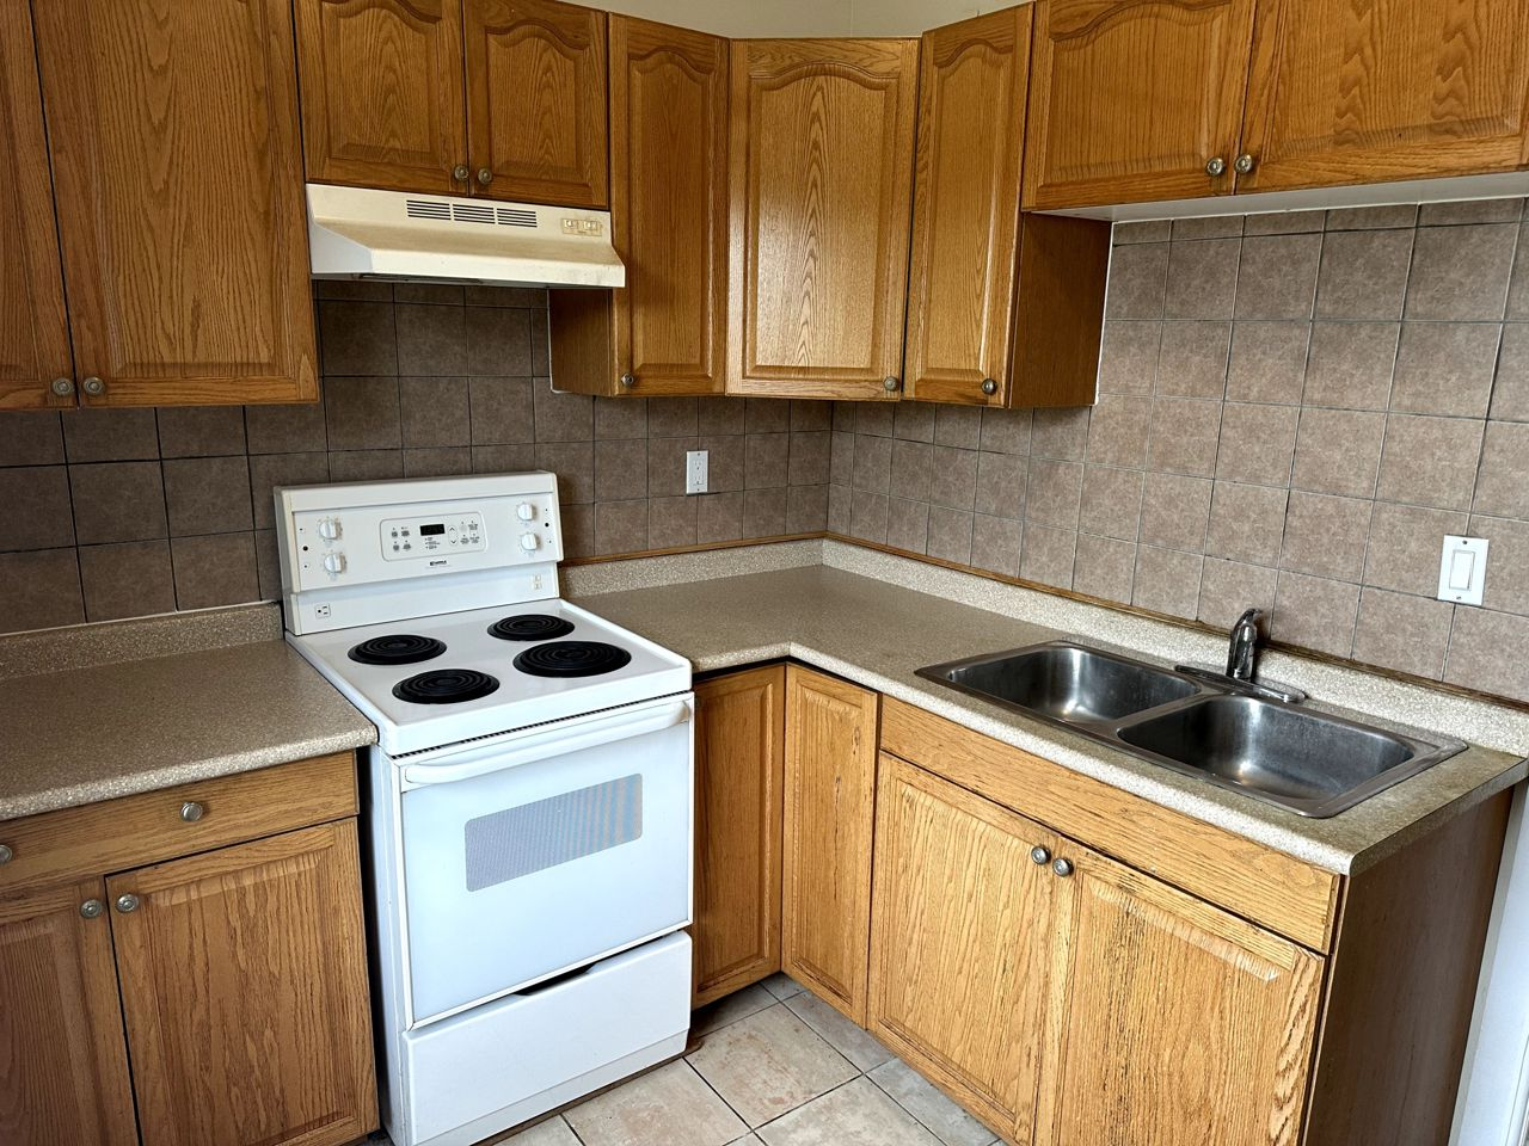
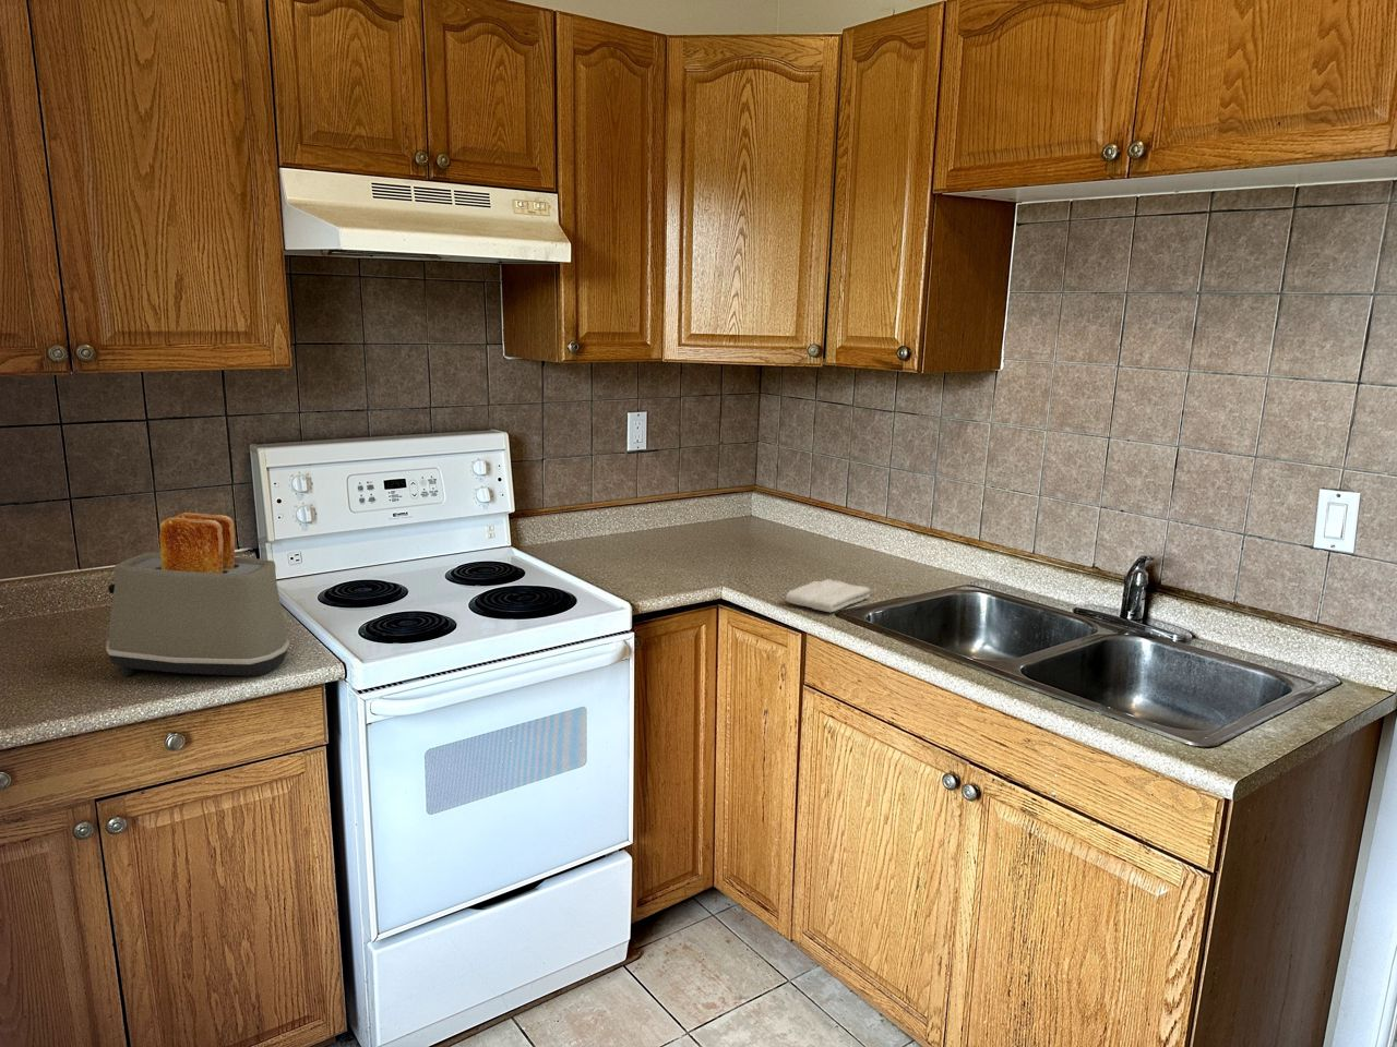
+ toaster [105,511,290,677]
+ washcloth [784,578,871,614]
